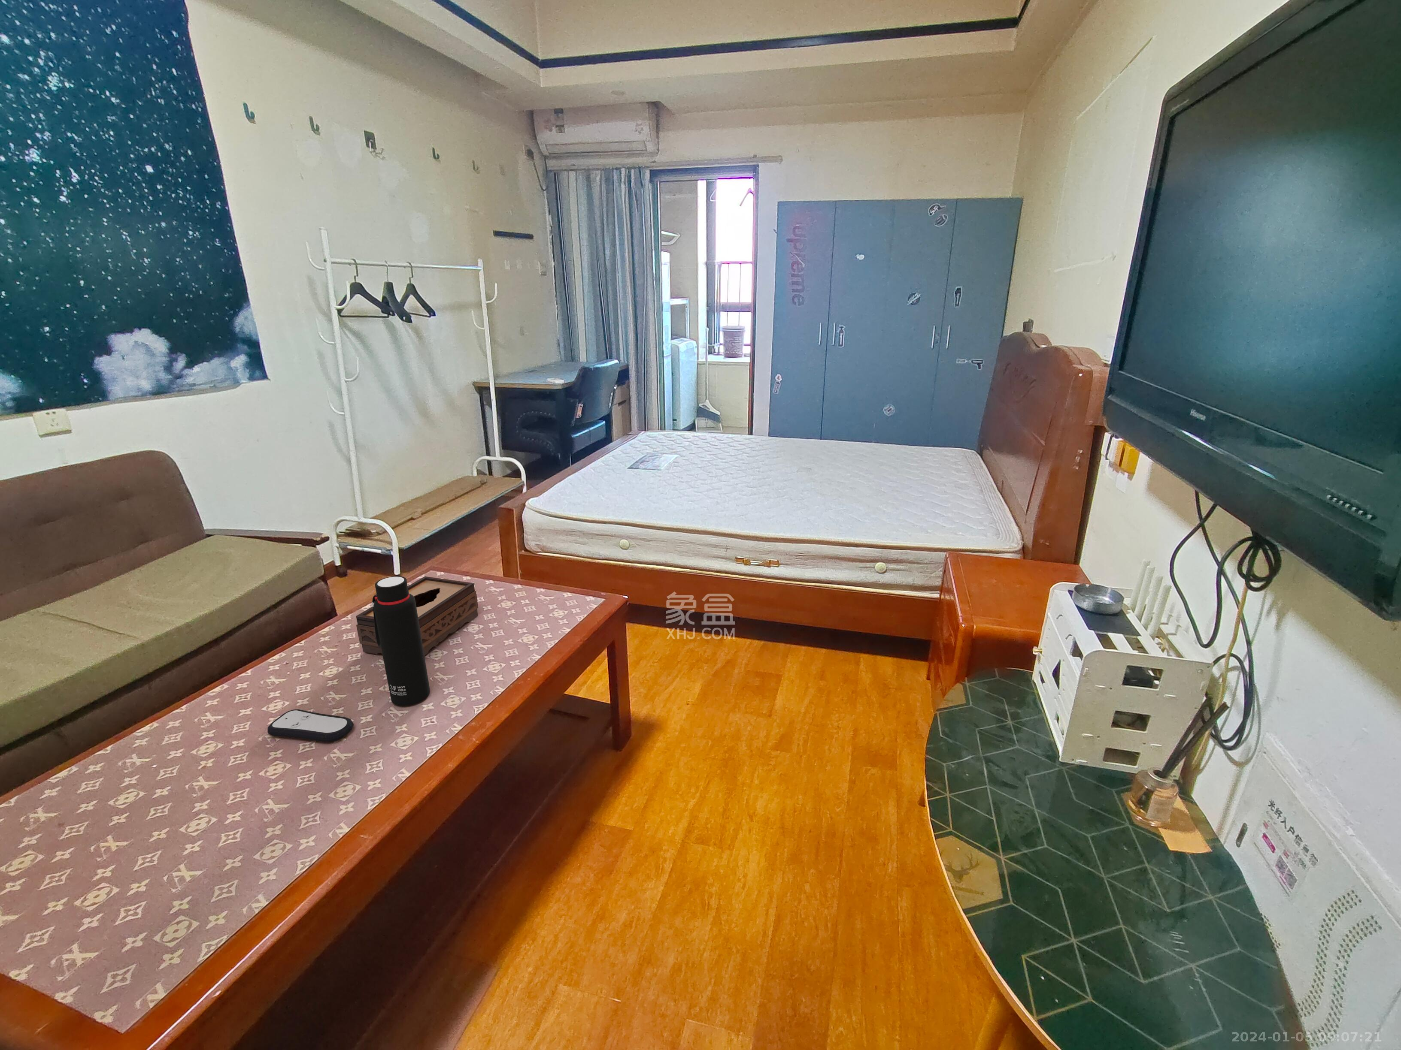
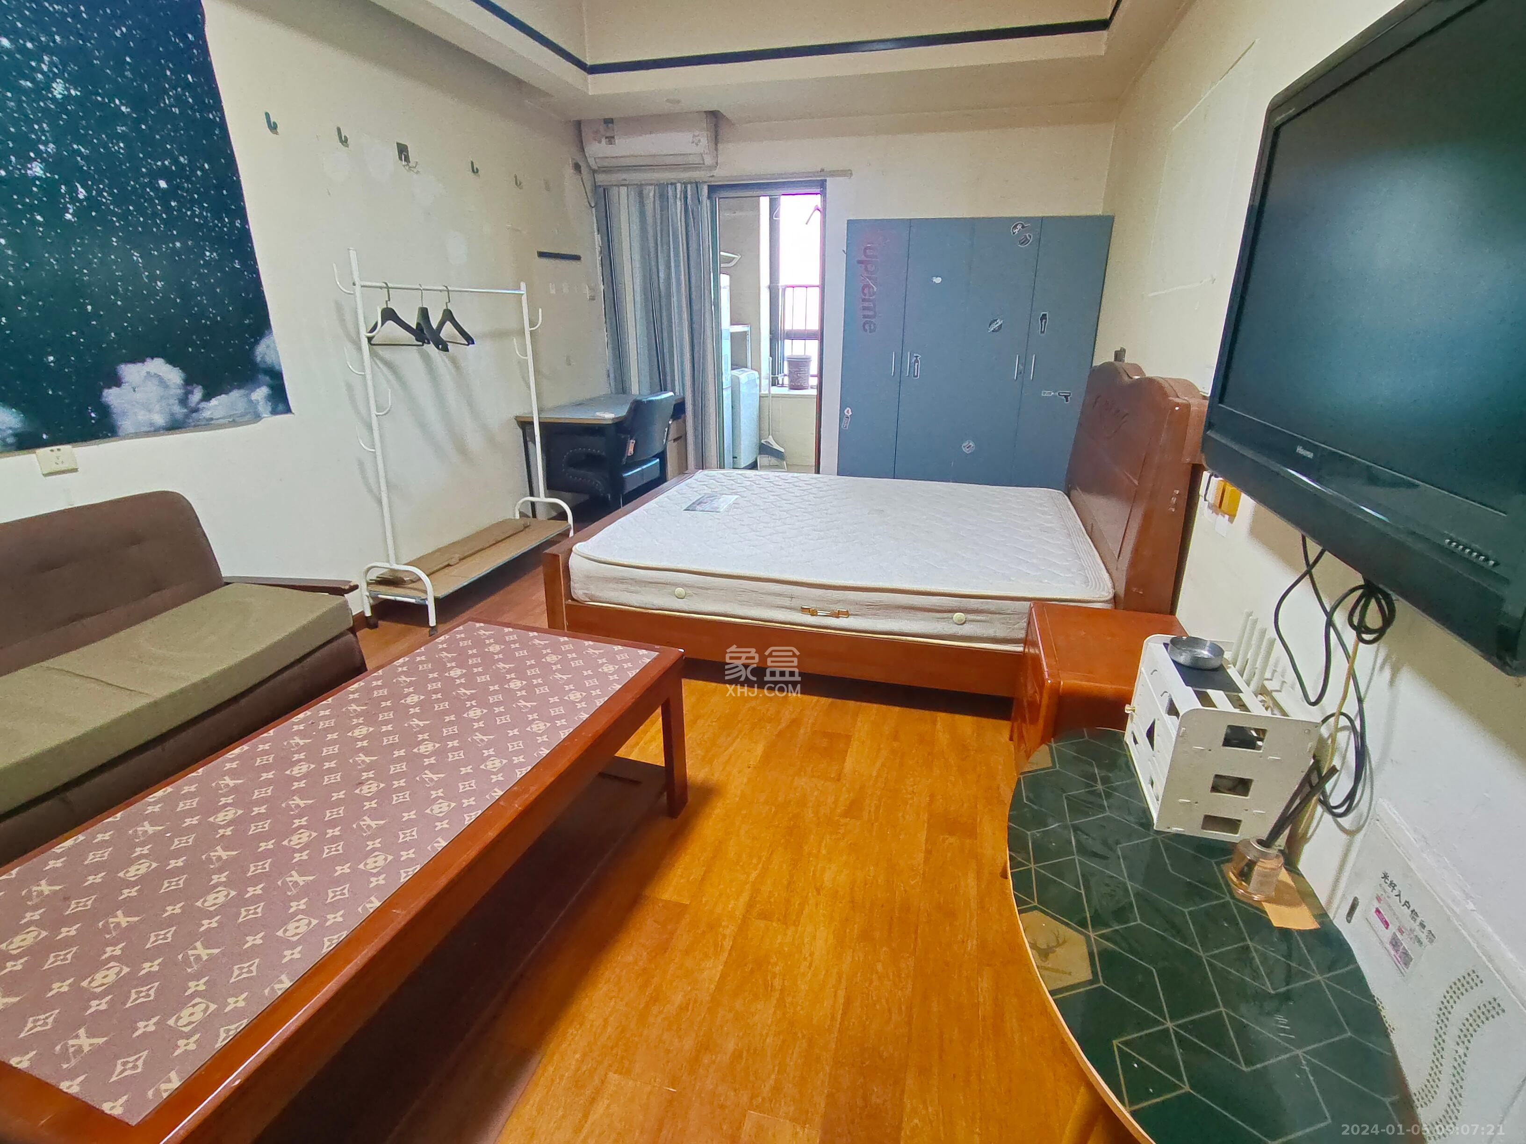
- water bottle [372,576,430,706]
- remote control [267,709,354,742]
- tissue box [356,576,479,656]
